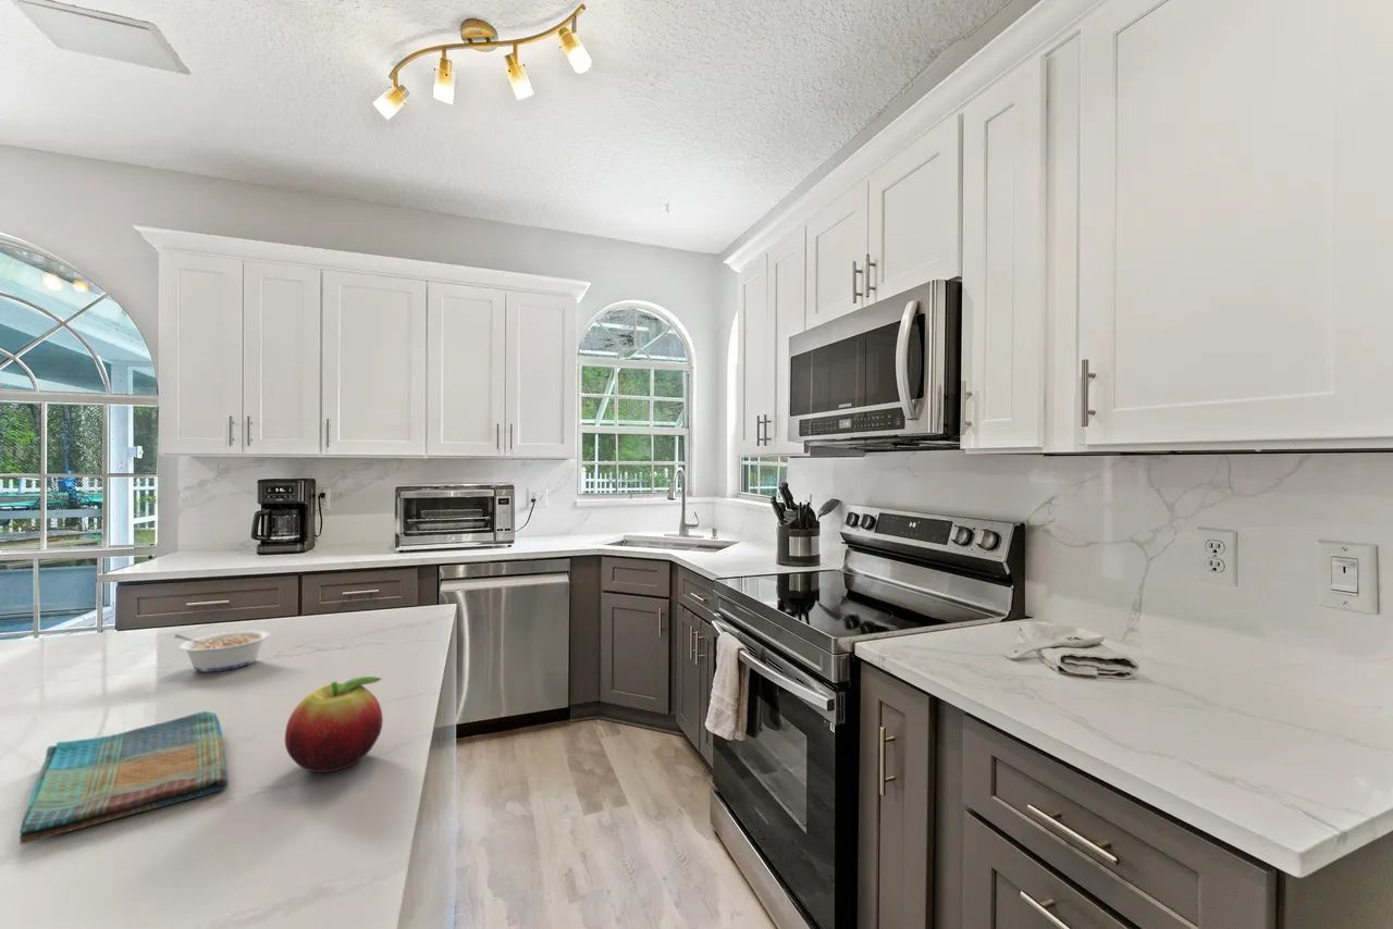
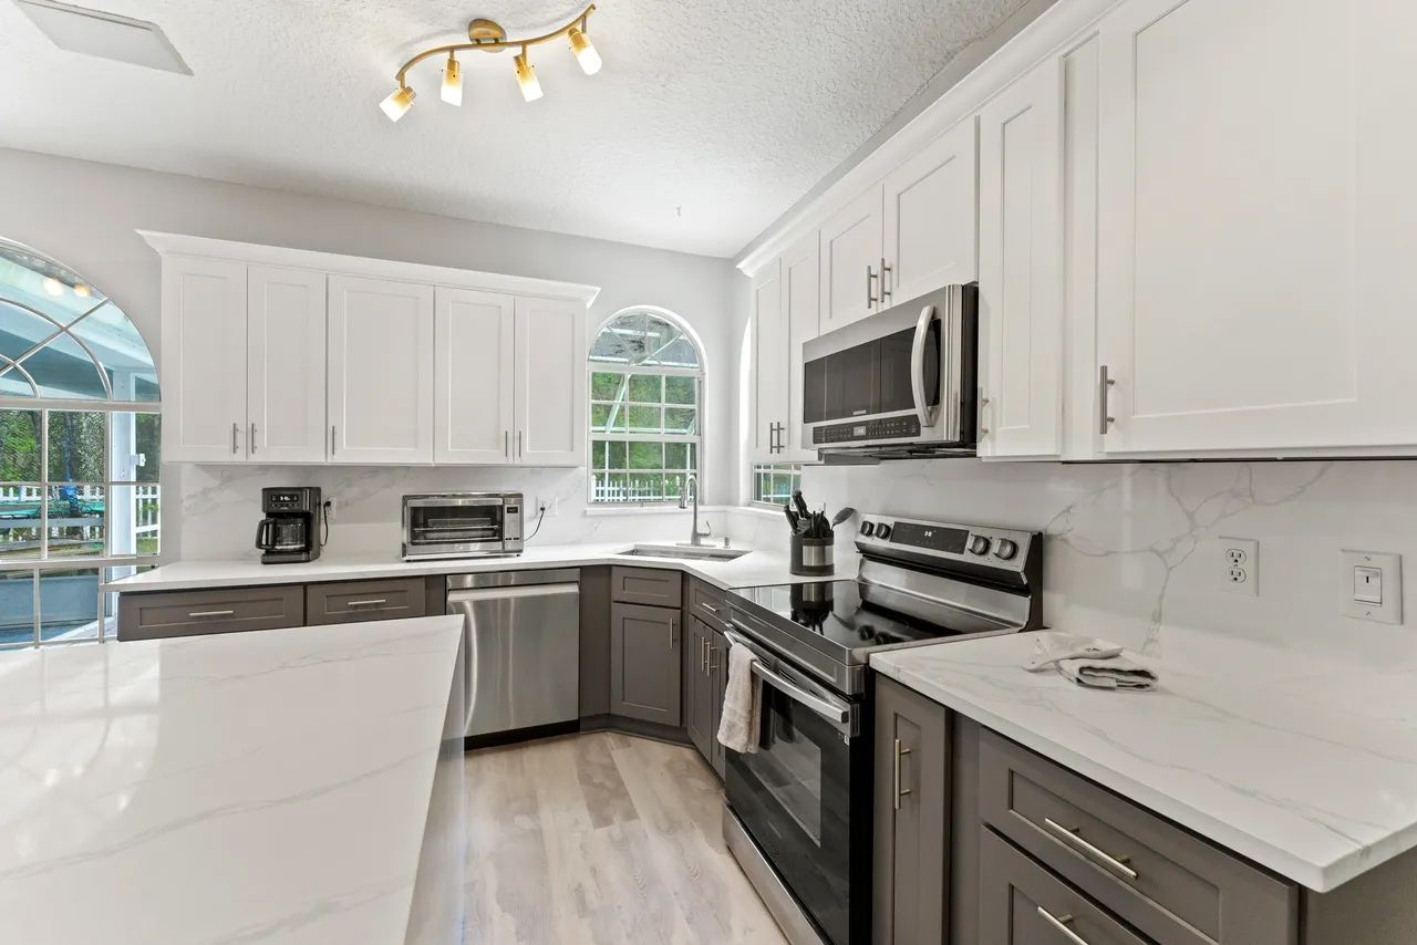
- fruit [284,676,384,773]
- legume [172,630,271,672]
- dish towel [19,710,229,845]
